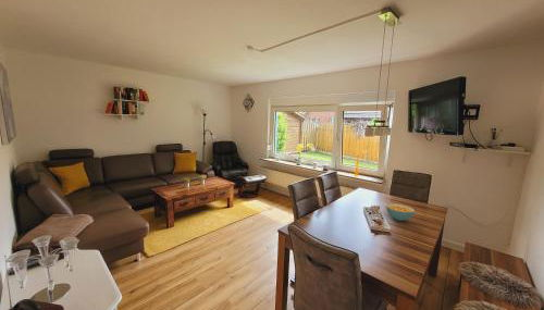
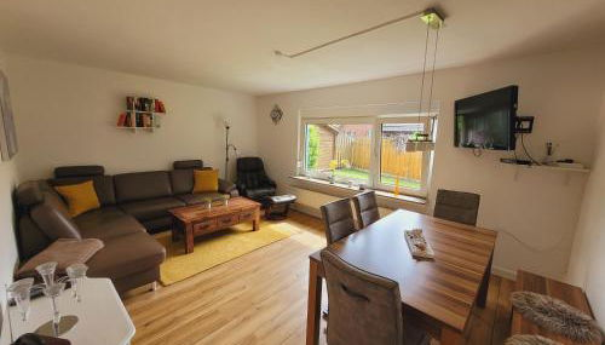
- cereal bowl [385,202,416,222]
